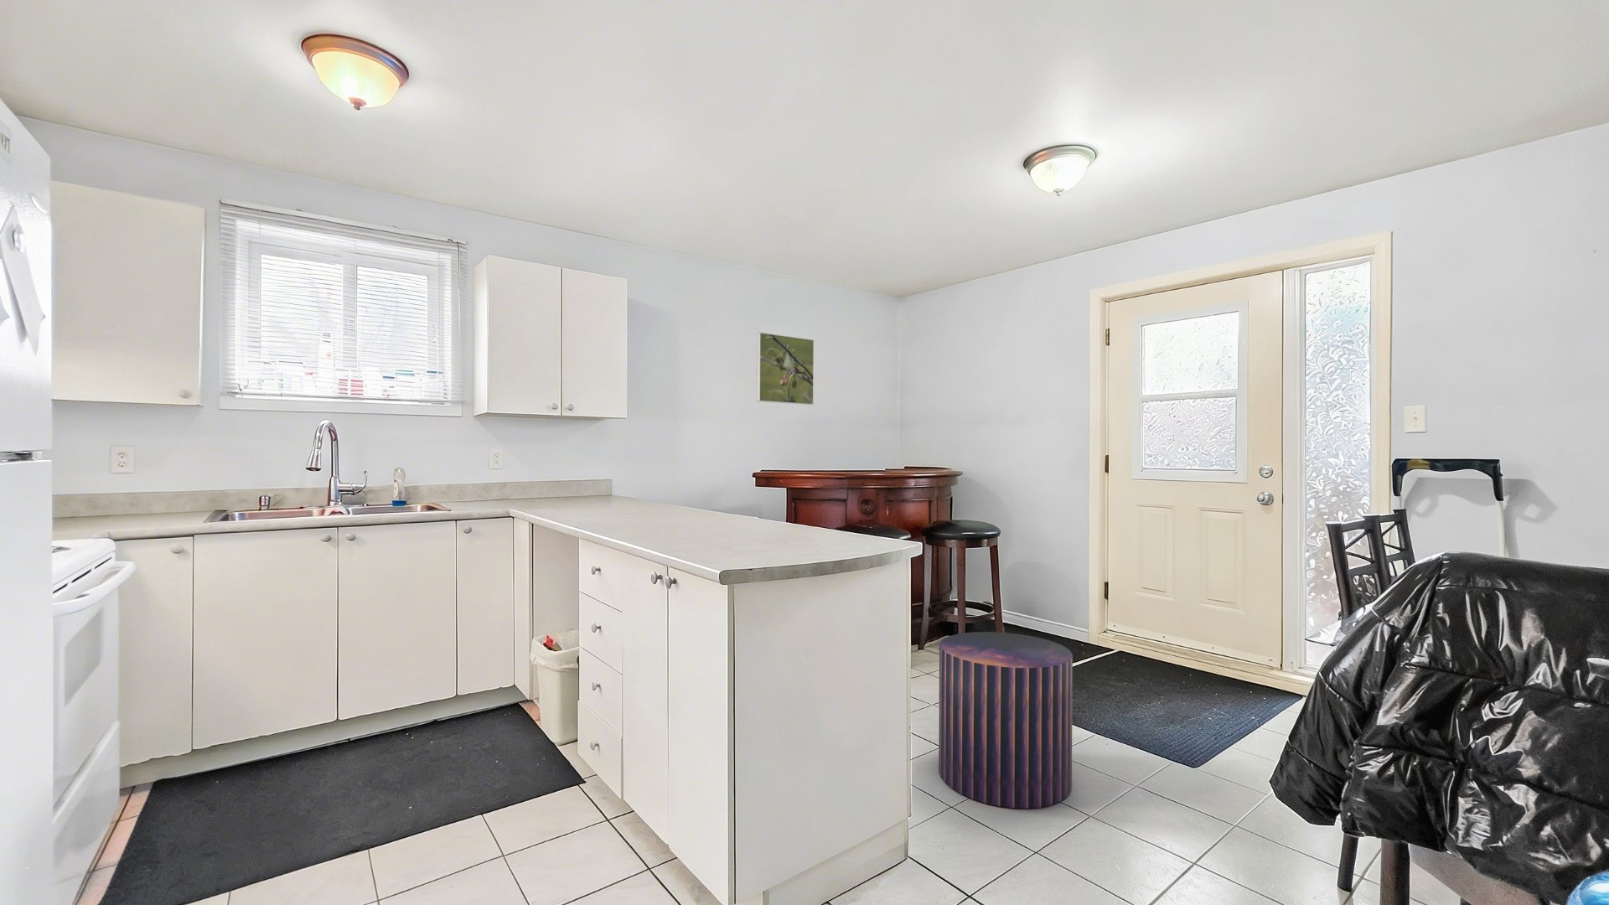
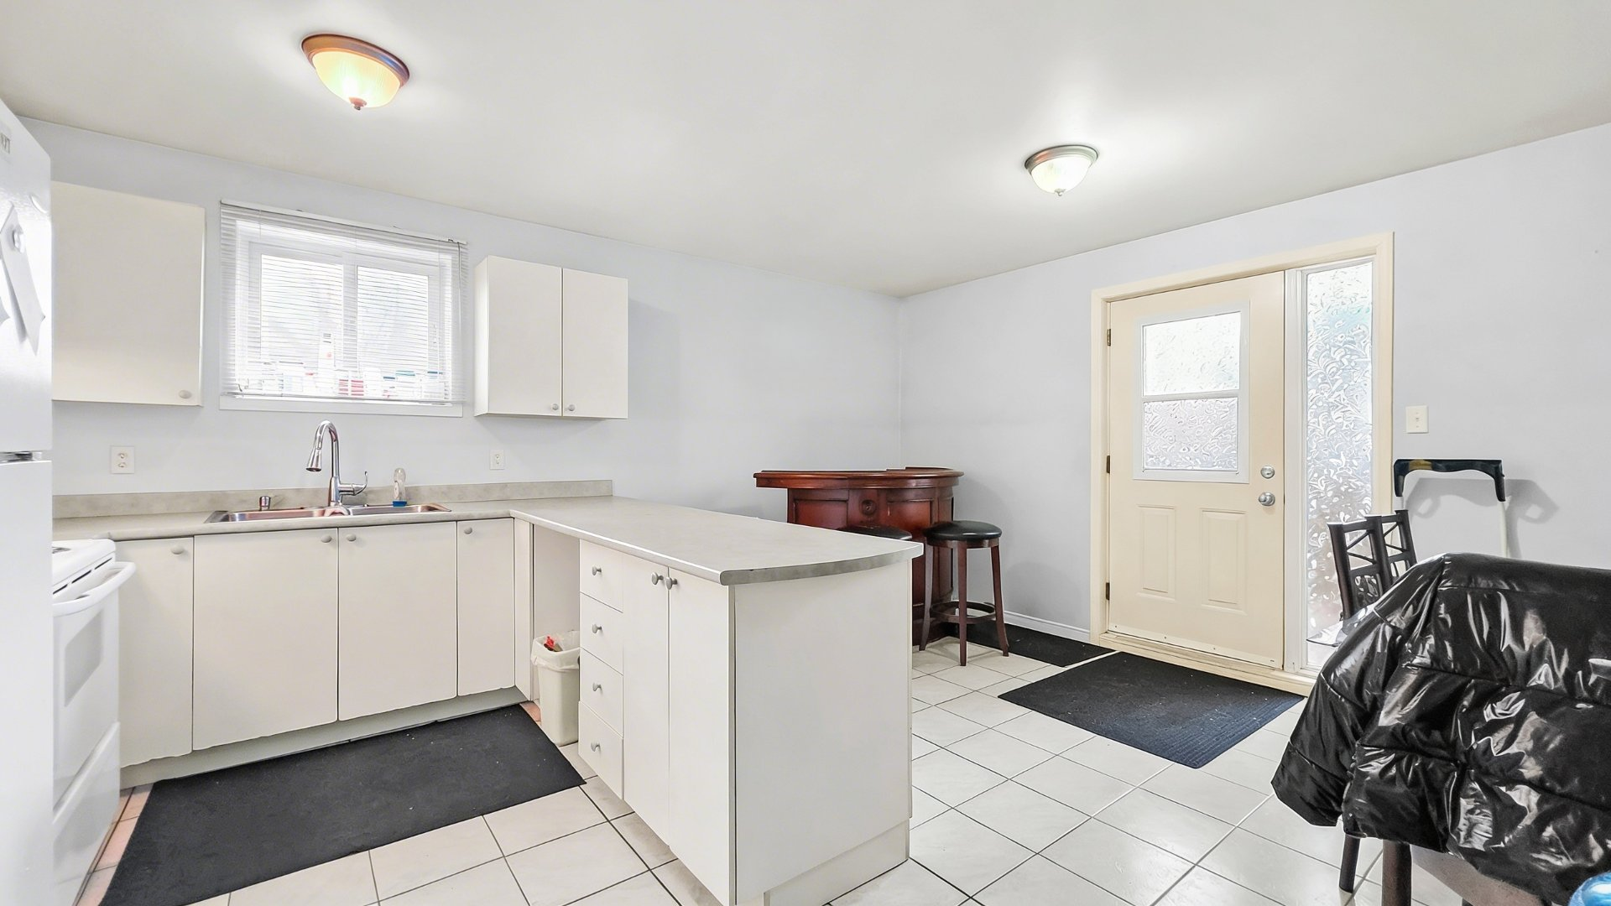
- stool [938,631,1073,810]
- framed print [756,332,814,406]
